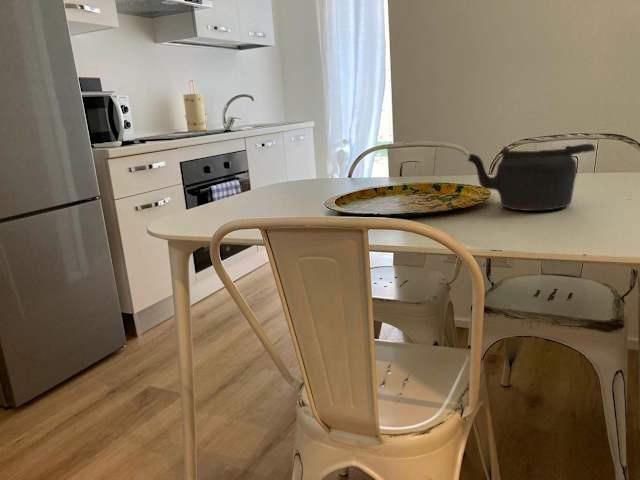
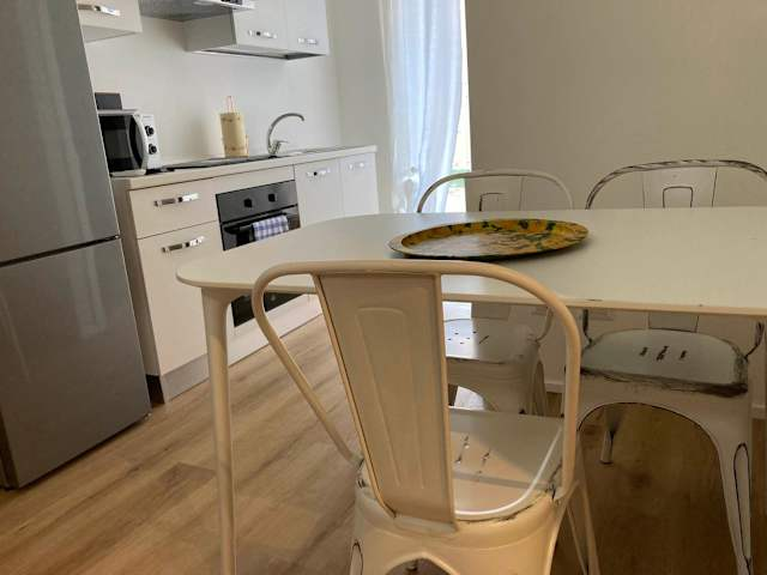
- teapot [466,143,596,212]
